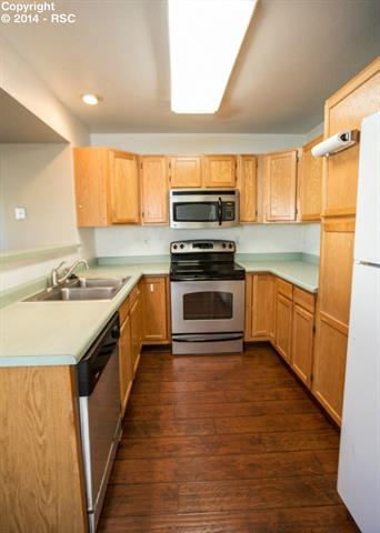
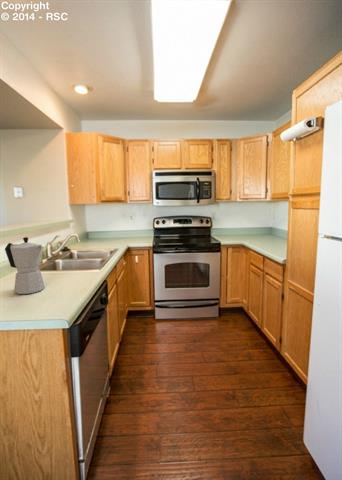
+ moka pot [4,236,46,295]
